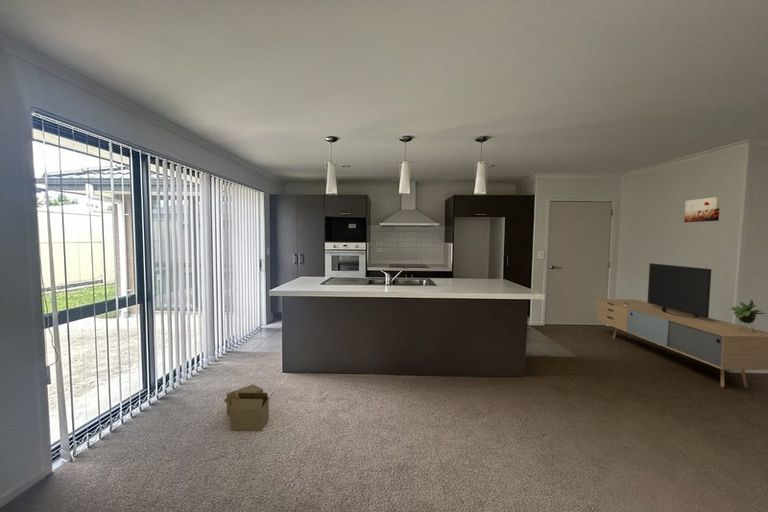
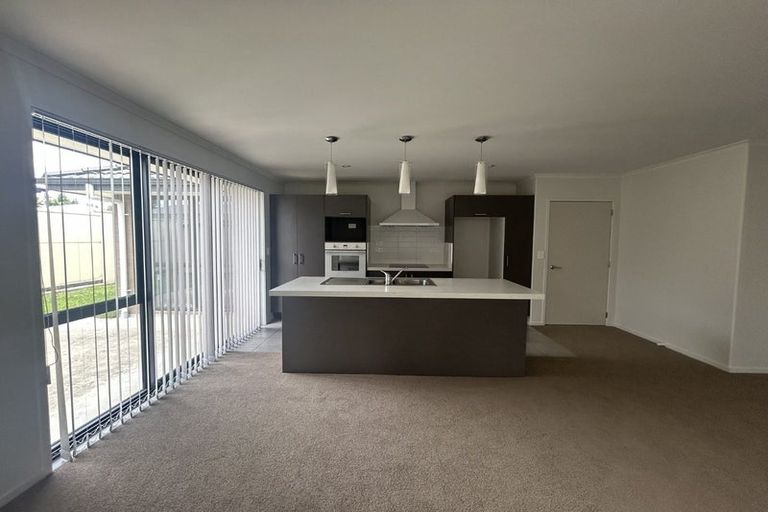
- media console [596,262,768,389]
- cardboard box [223,383,276,431]
- wall art [683,196,721,223]
